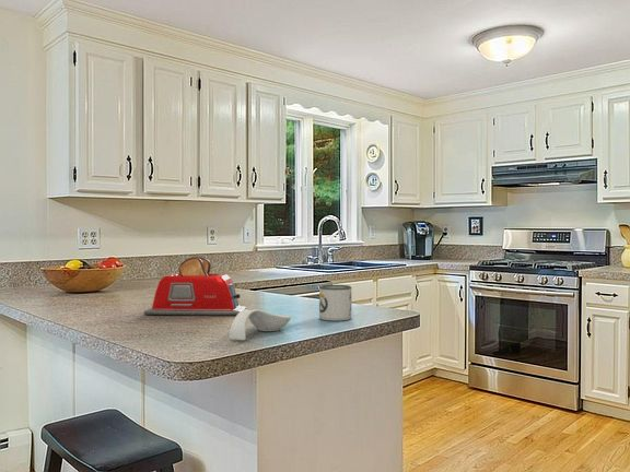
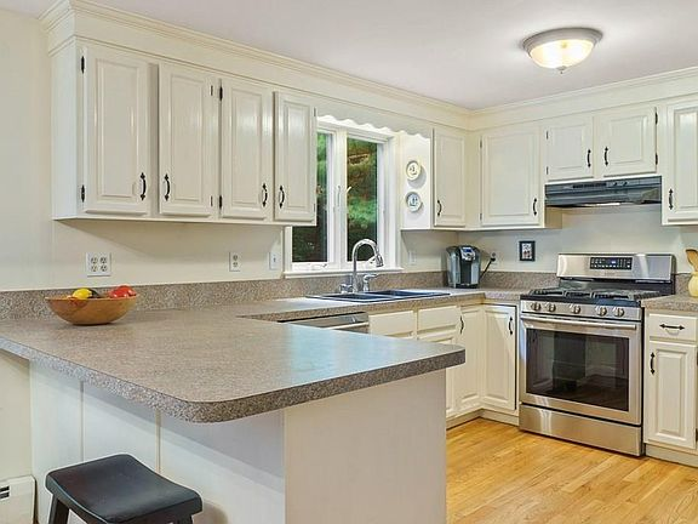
- spoon rest [228,308,292,341]
- mug [318,284,352,321]
- toaster [143,256,247,316]
